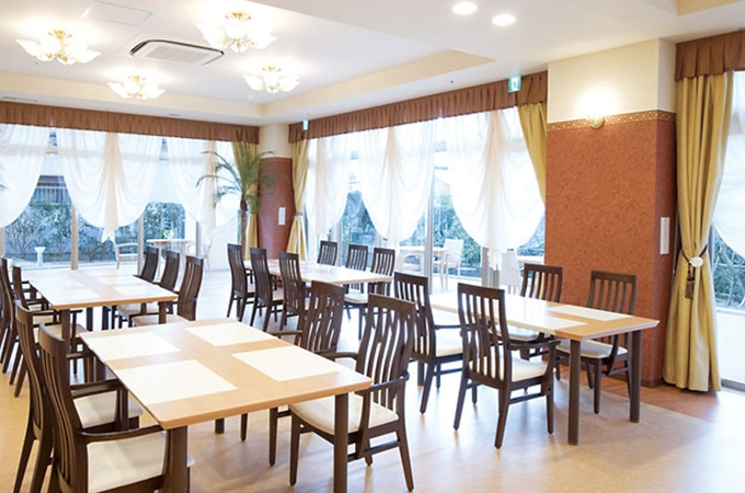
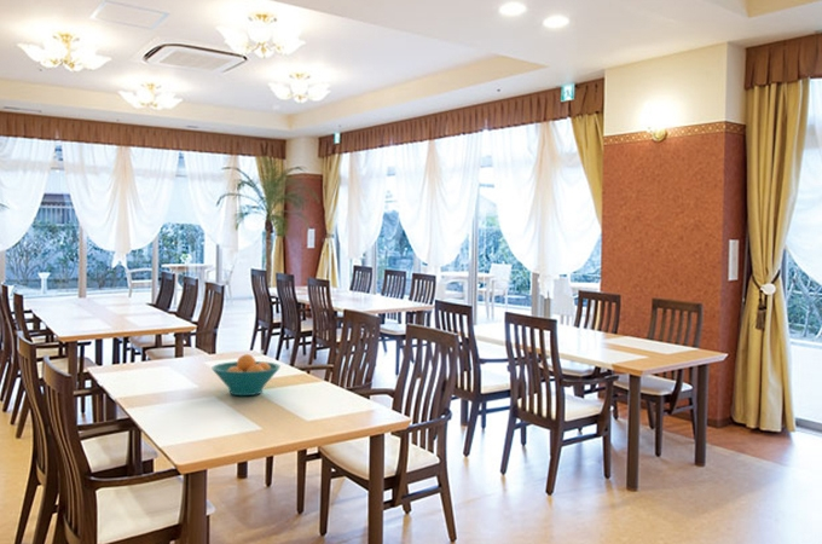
+ fruit bowl [210,353,282,397]
